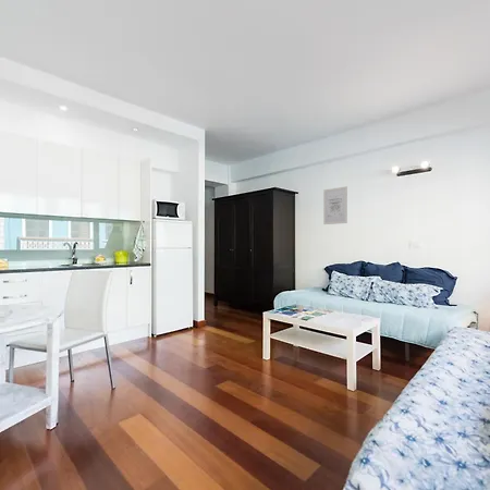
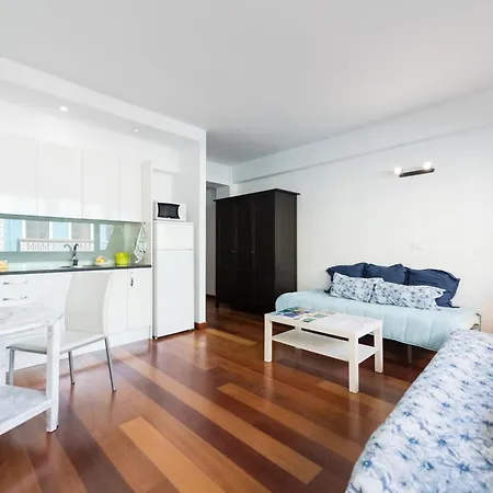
- wall art [322,185,348,225]
